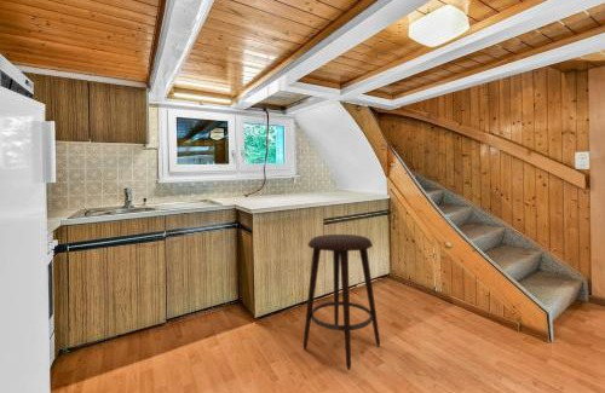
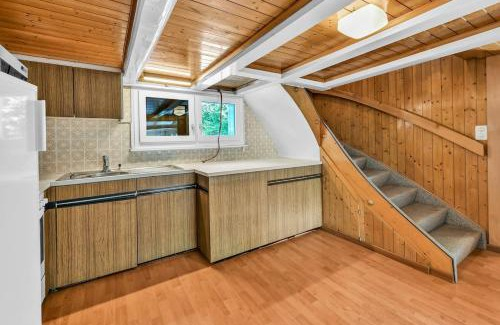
- stool [302,233,381,371]
